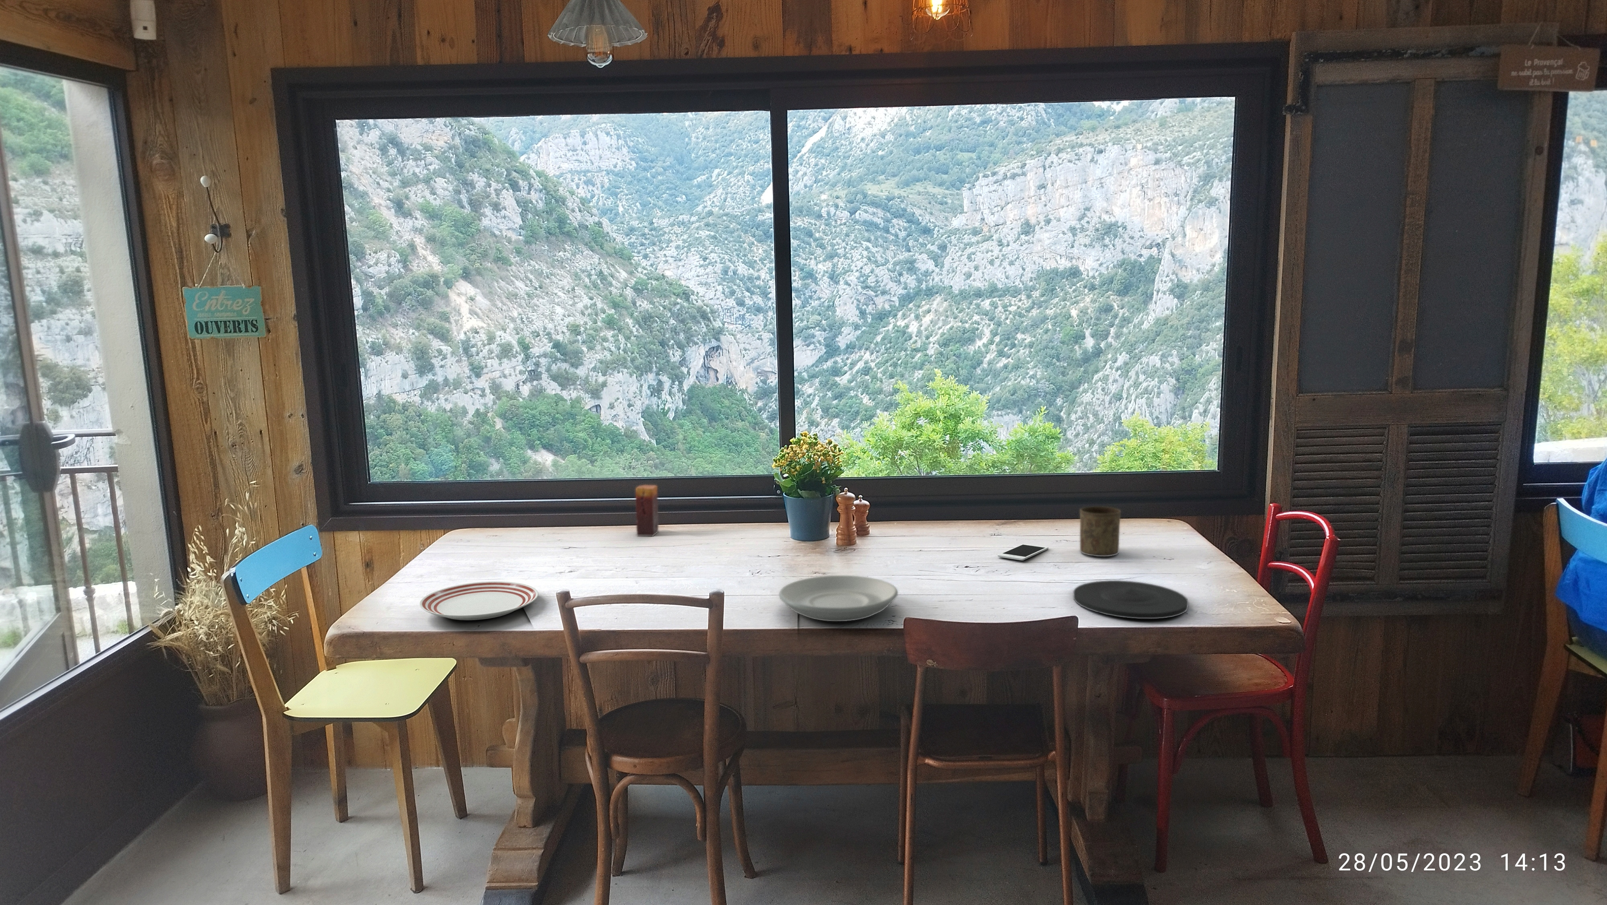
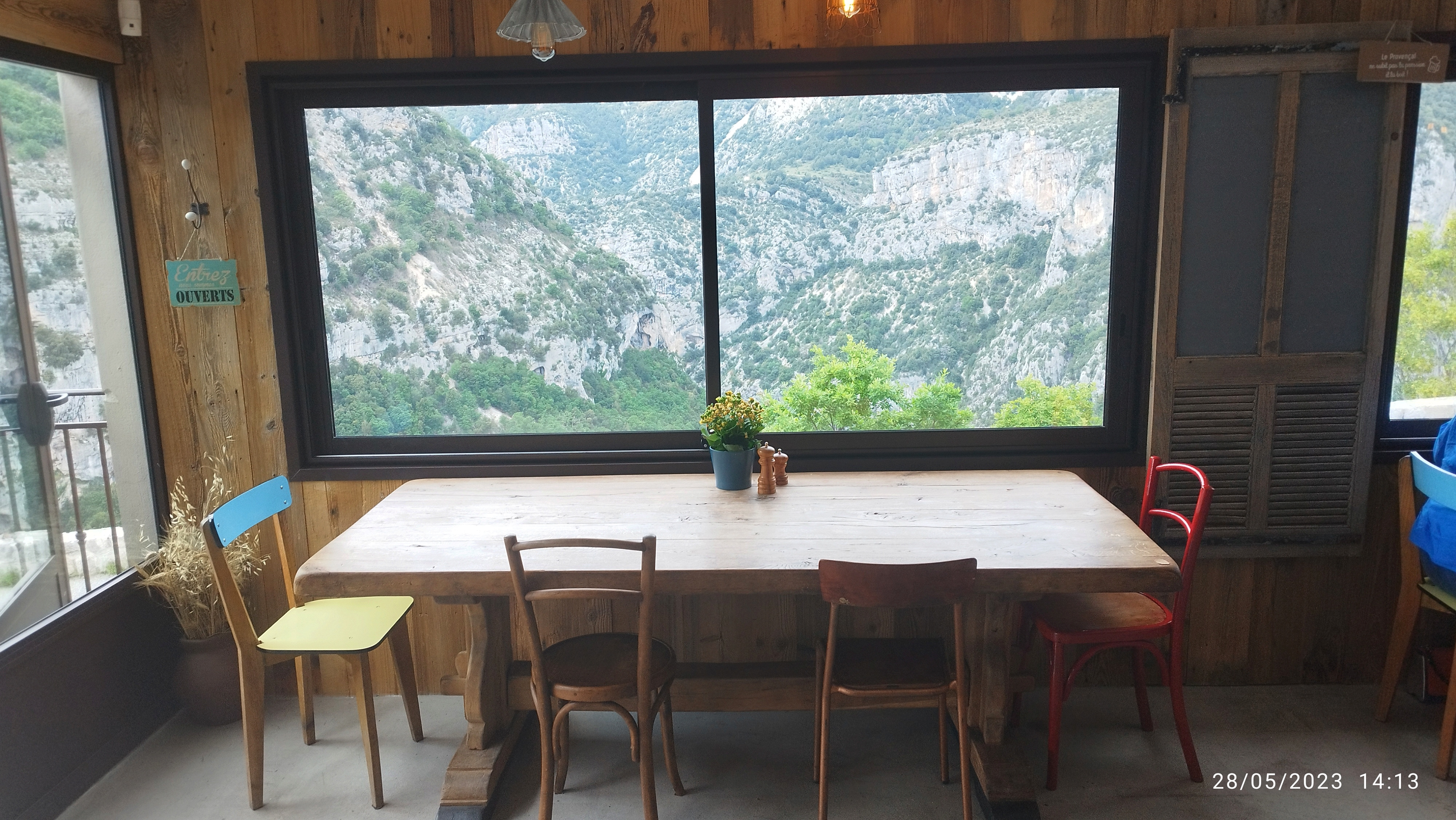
- candle [635,485,659,536]
- cup [1079,505,1121,557]
- dinner plate [419,582,539,620]
- plate [1073,579,1189,619]
- cell phone [998,543,1049,561]
- plate [778,575,898,621]
